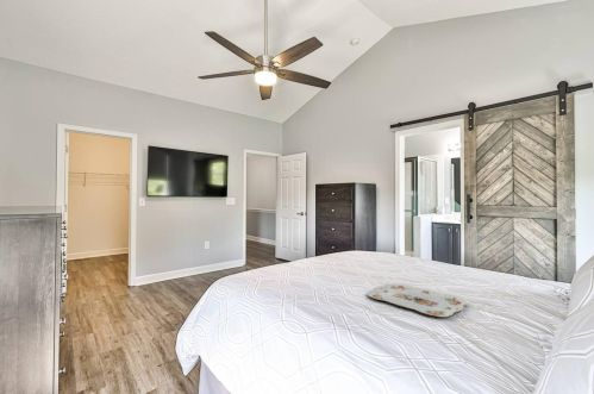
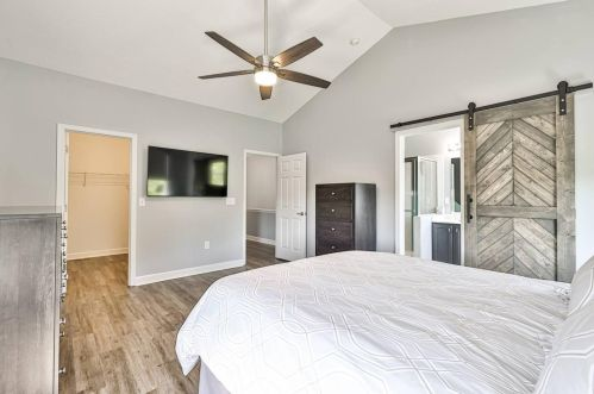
- serving tray [365,282,469,318]
